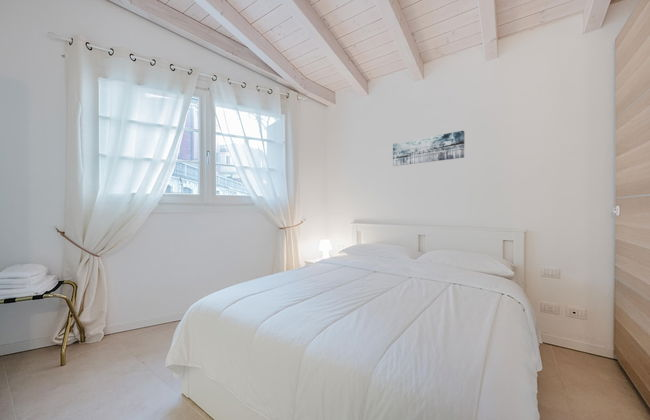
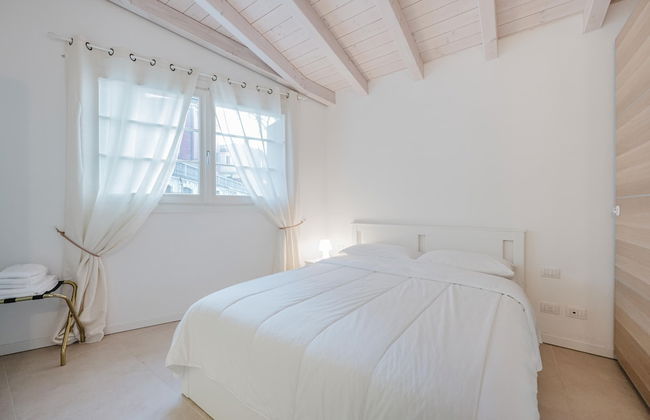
- wall art [392,130,465,167]
